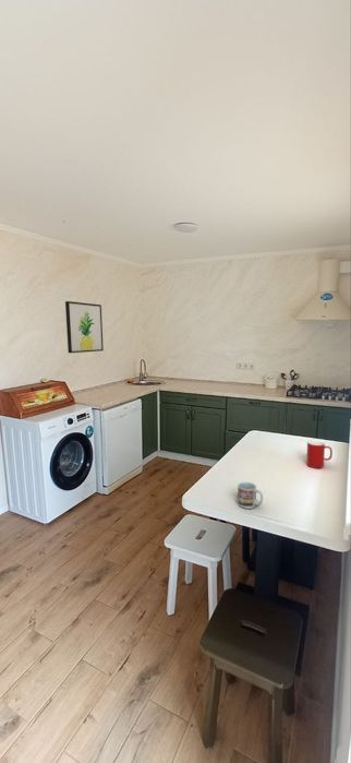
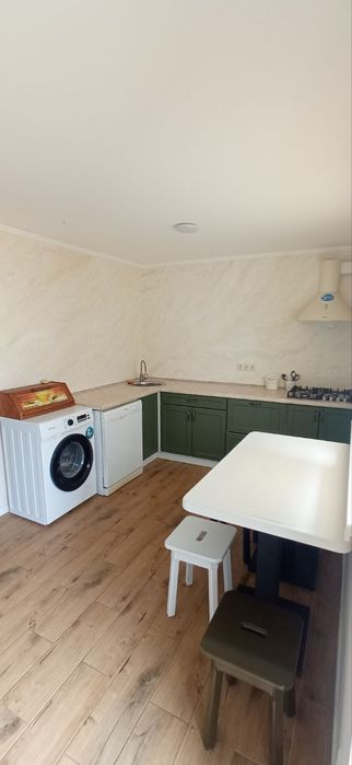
- wall art [64,300,105,354]
- cup [305,440,334,469]
- cup [237,481,264,510]
